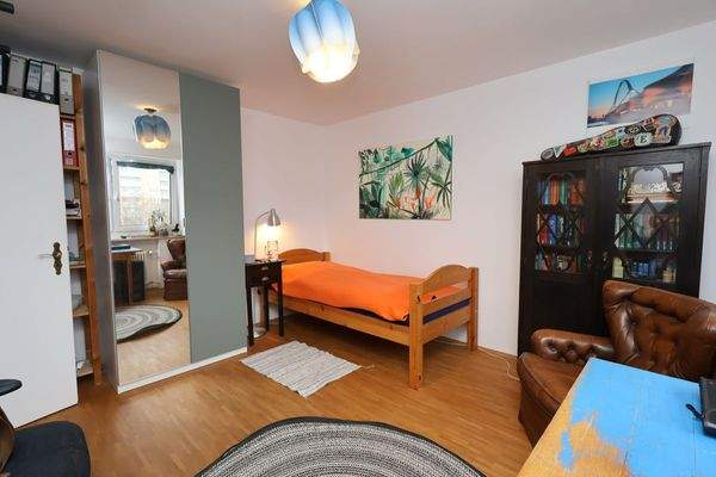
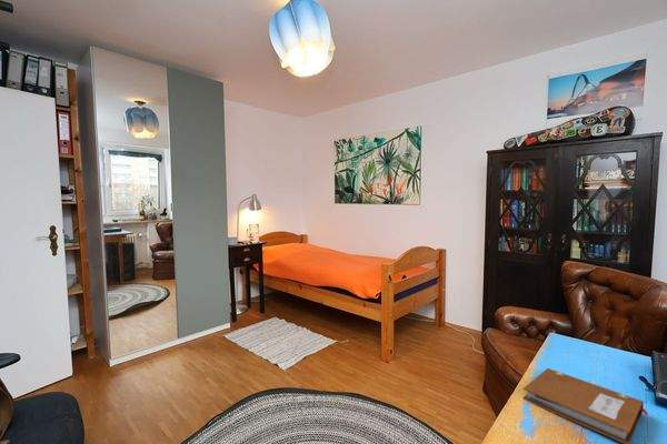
+ notebook [522,367,649,444]
